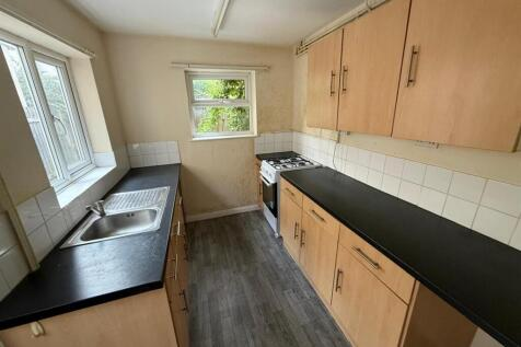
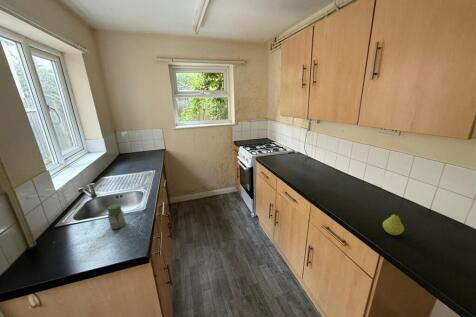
+ jar [107,203,127,230]
+ fruit [382,211,405,236]
